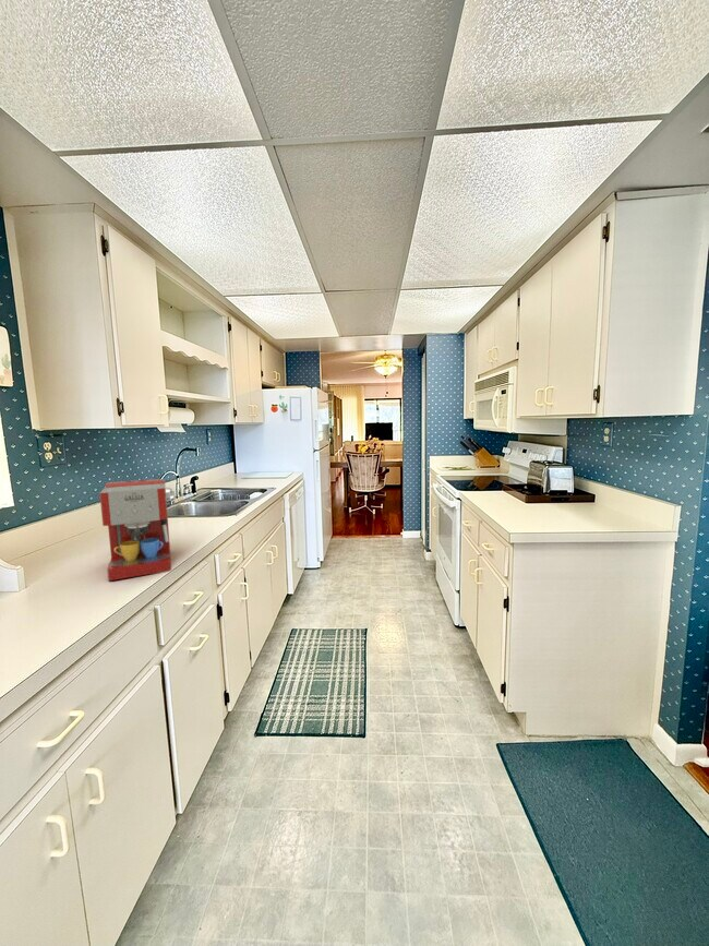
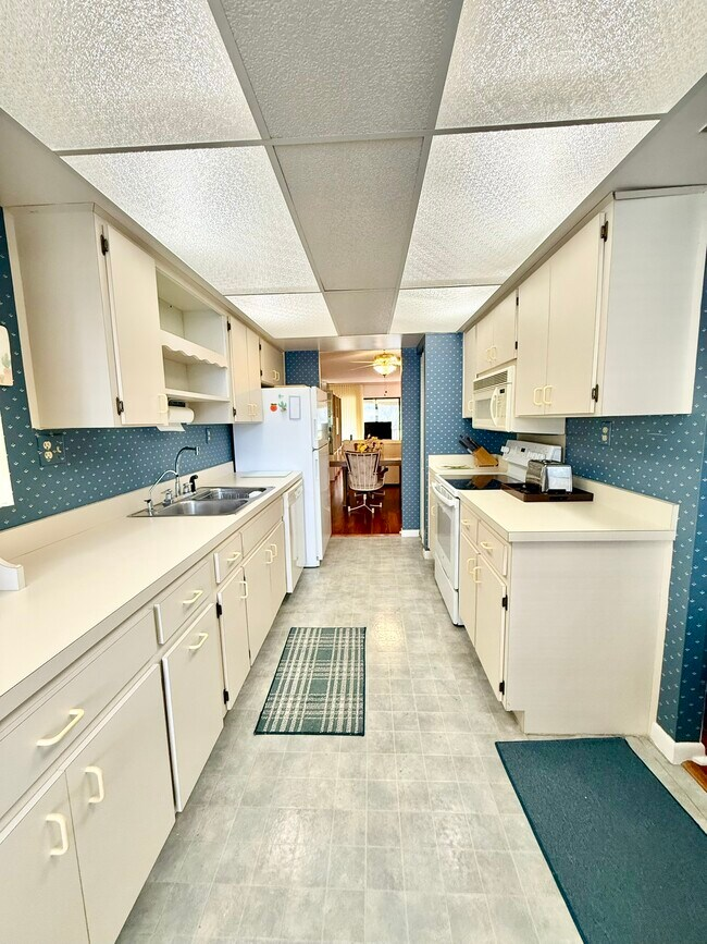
- coffee maker [98,478,176,582]
